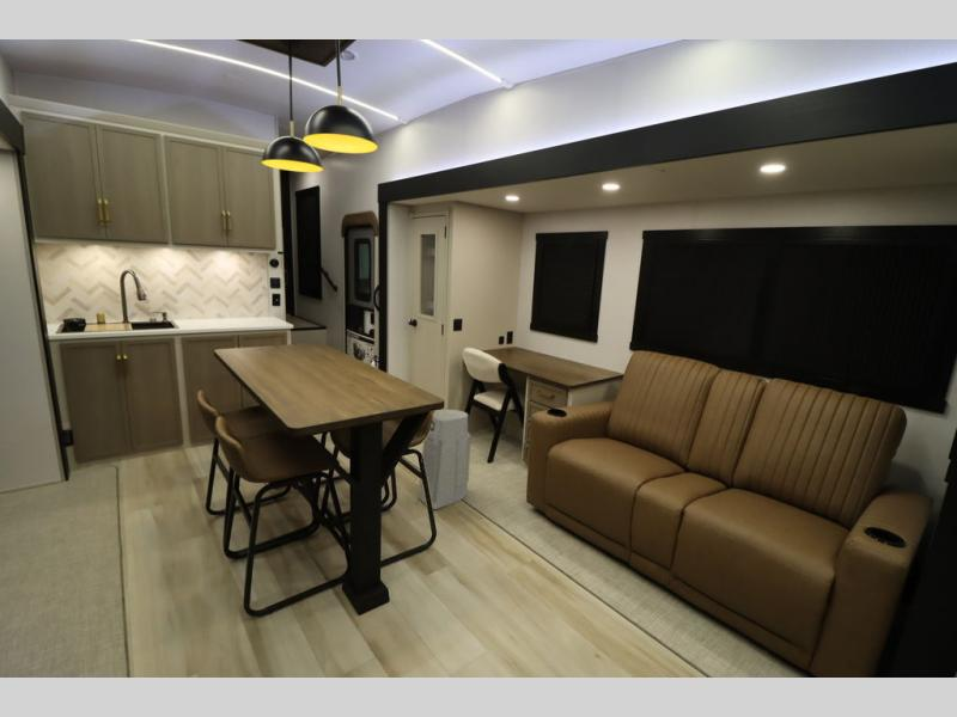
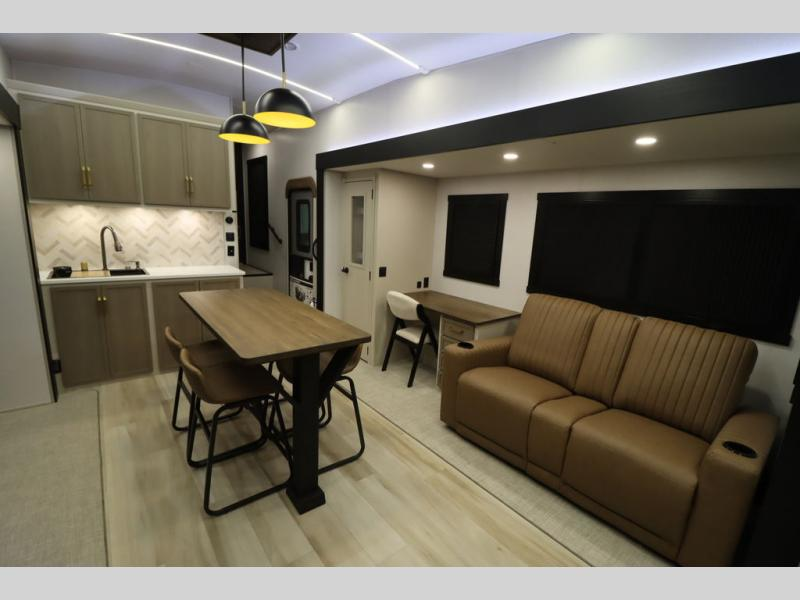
- air purifier [417,409,471,510]
